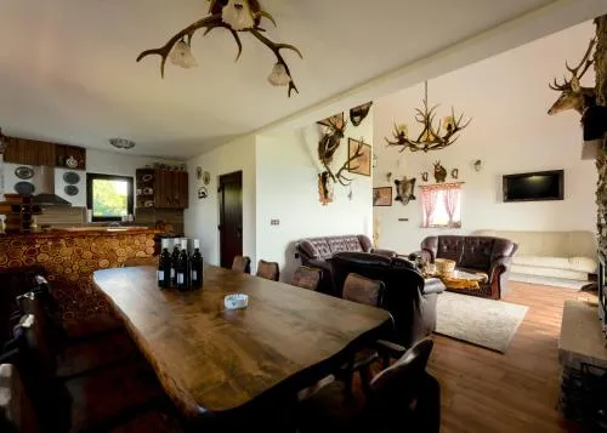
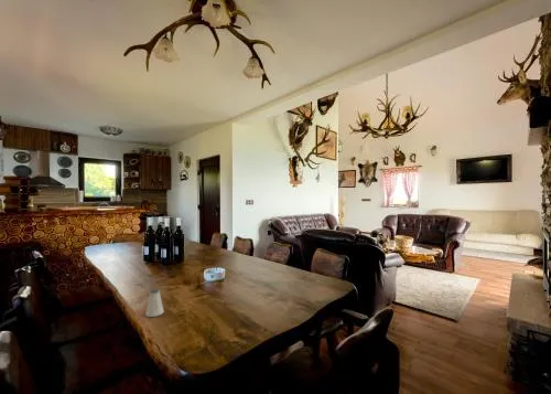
+ saltshaker [144,288,165,318]
